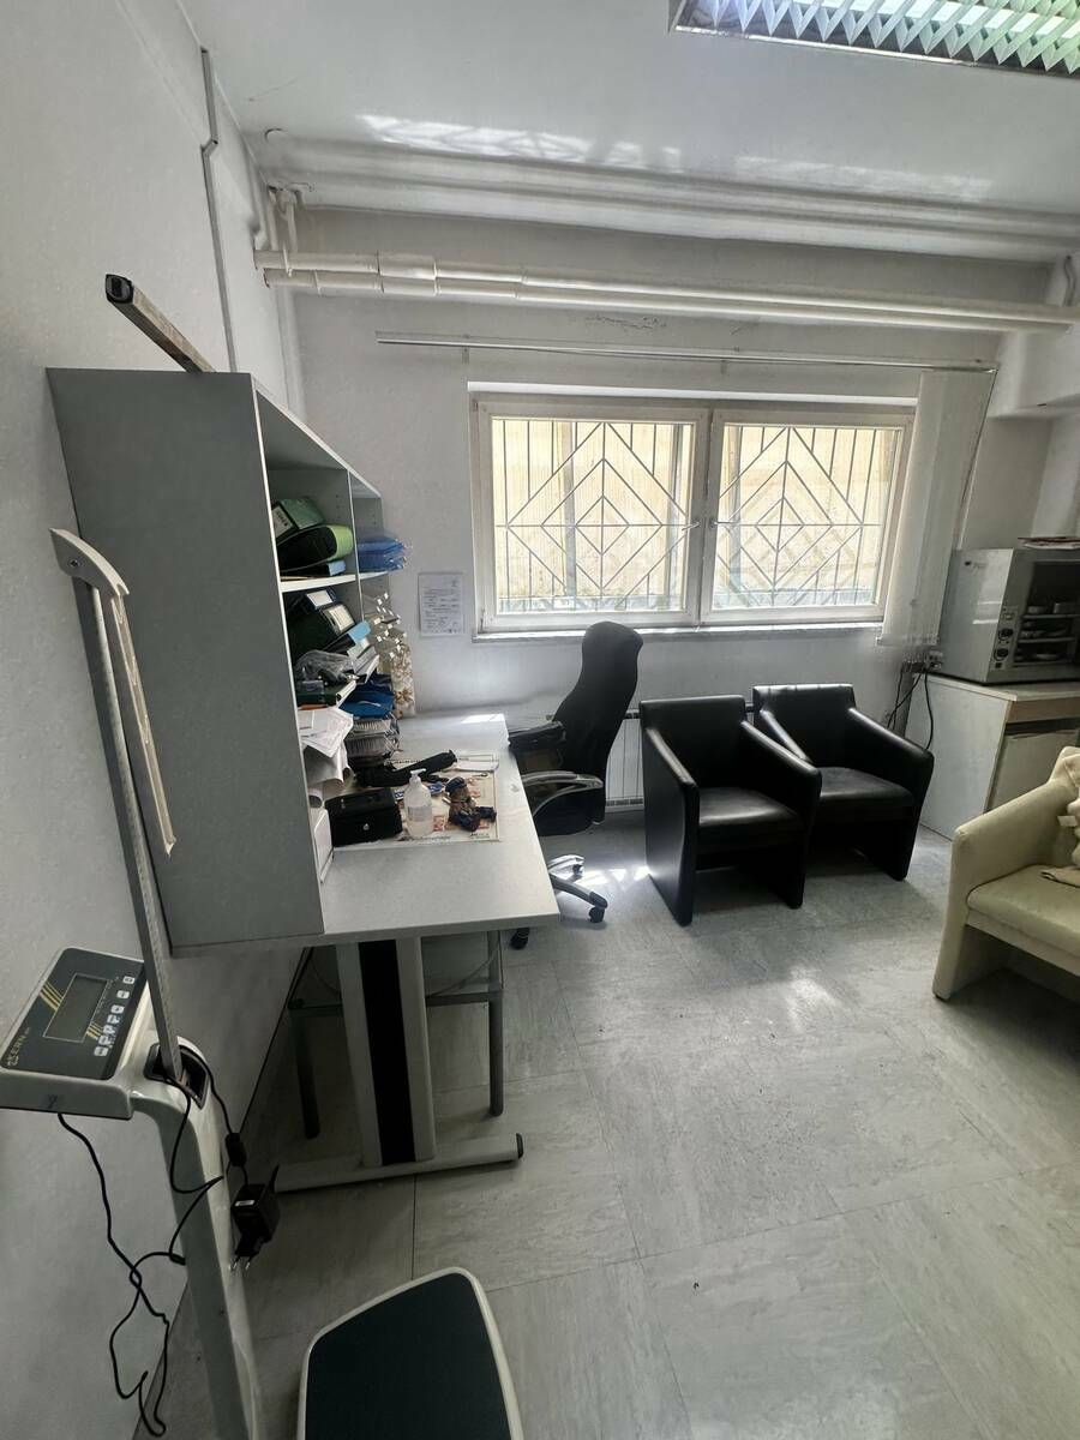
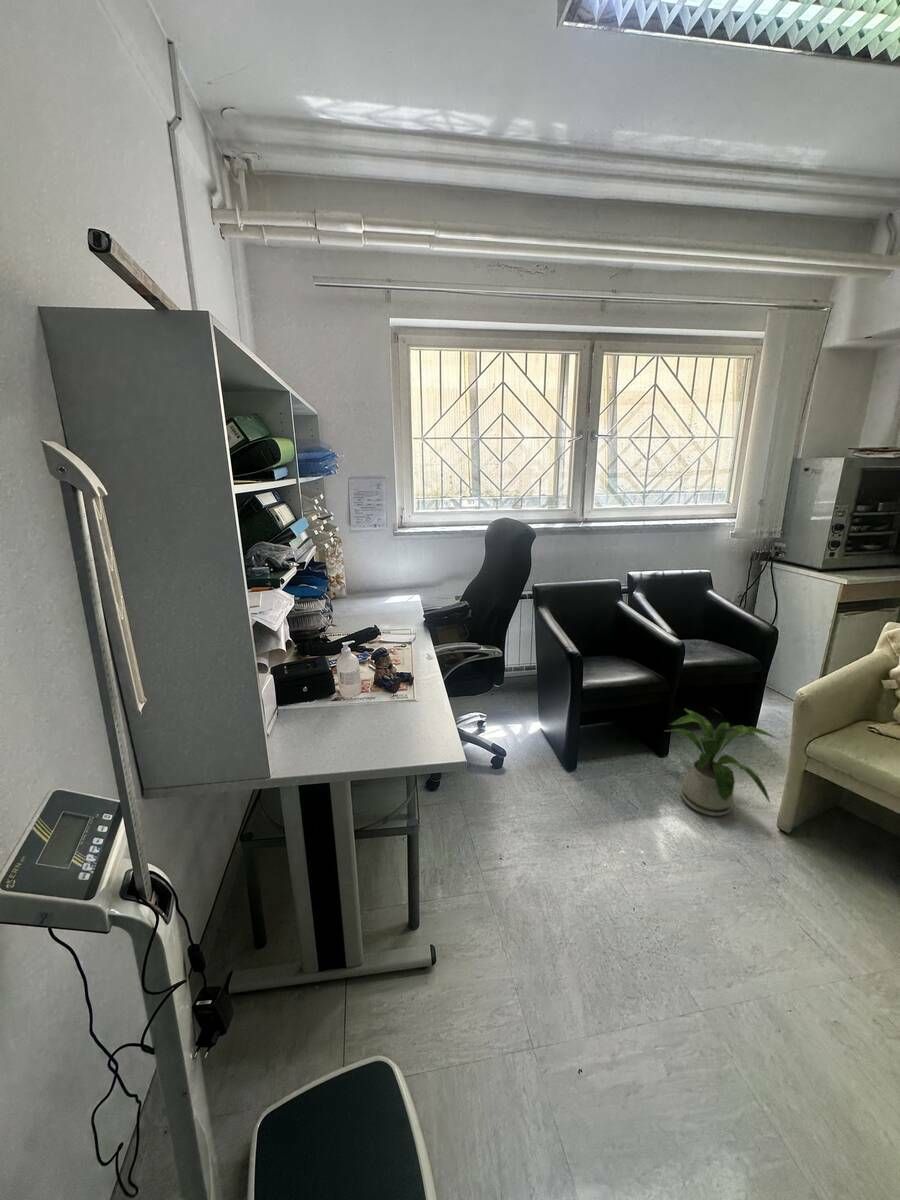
+ house plant [663,708,778,817]
